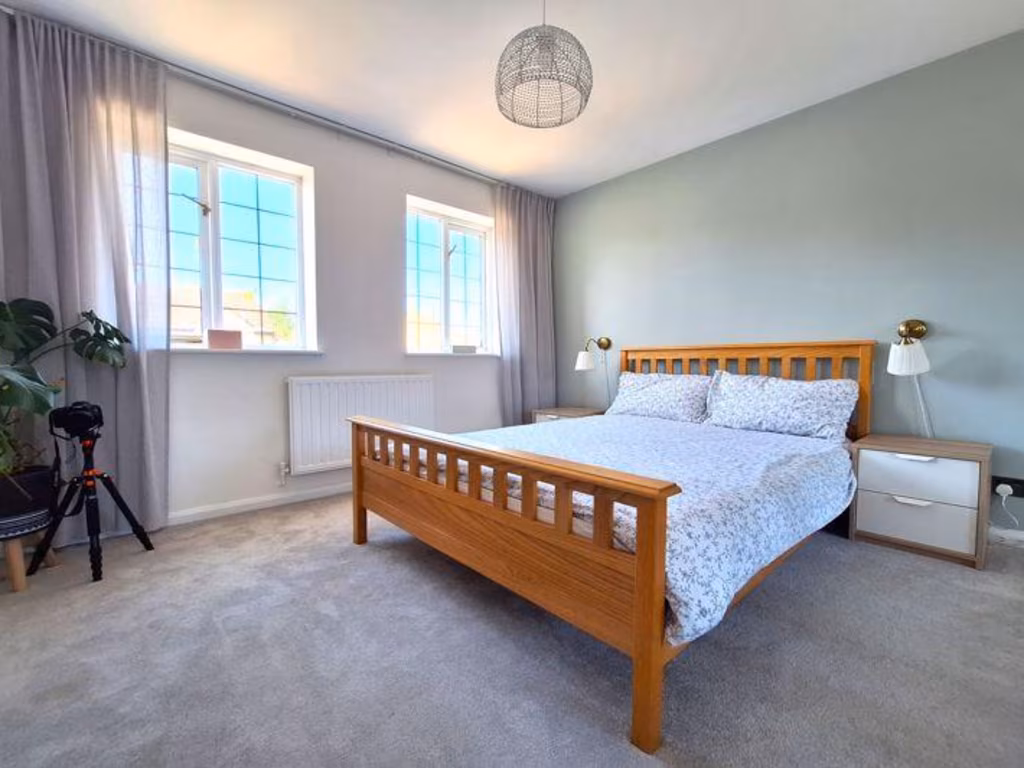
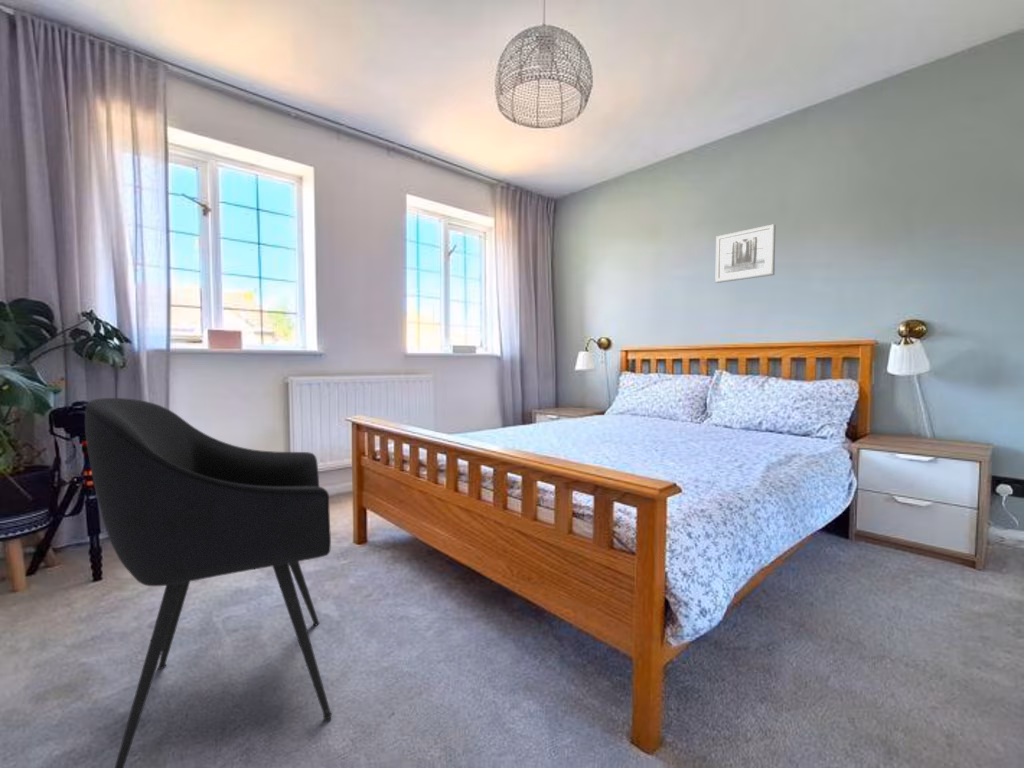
+ armchair [84,397,333,768]
+ wall art [714,223,776,284]
